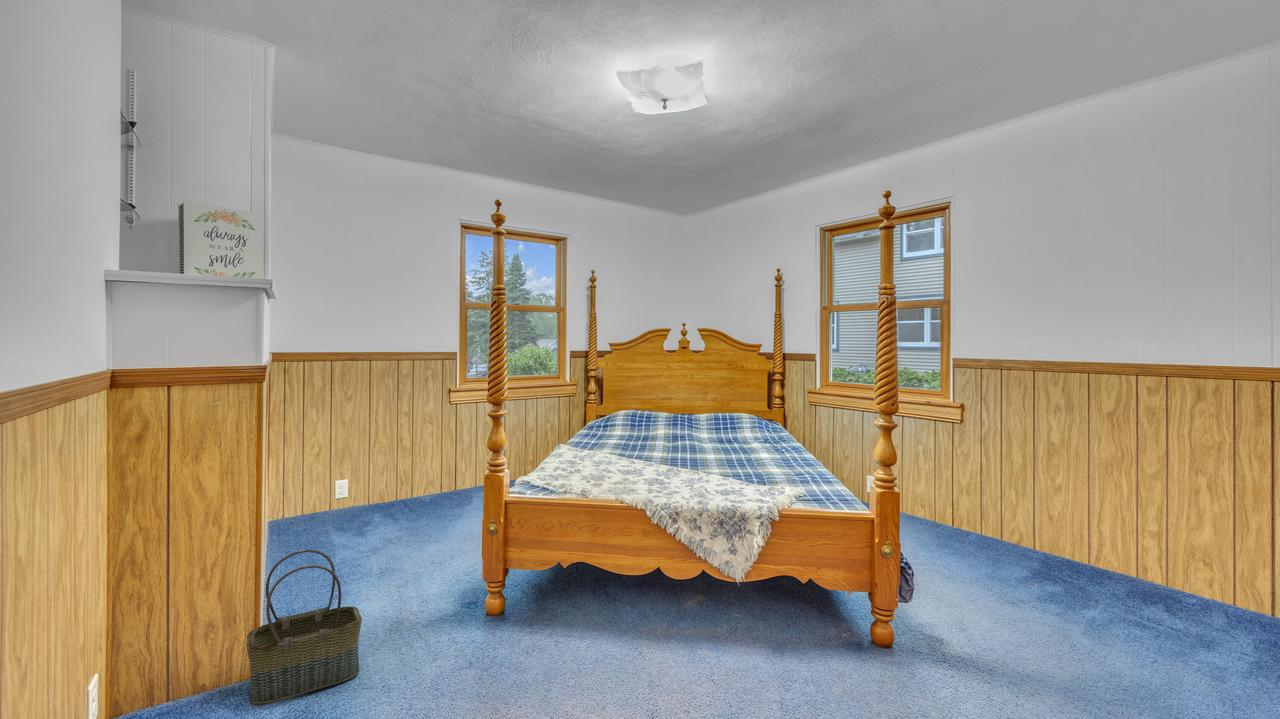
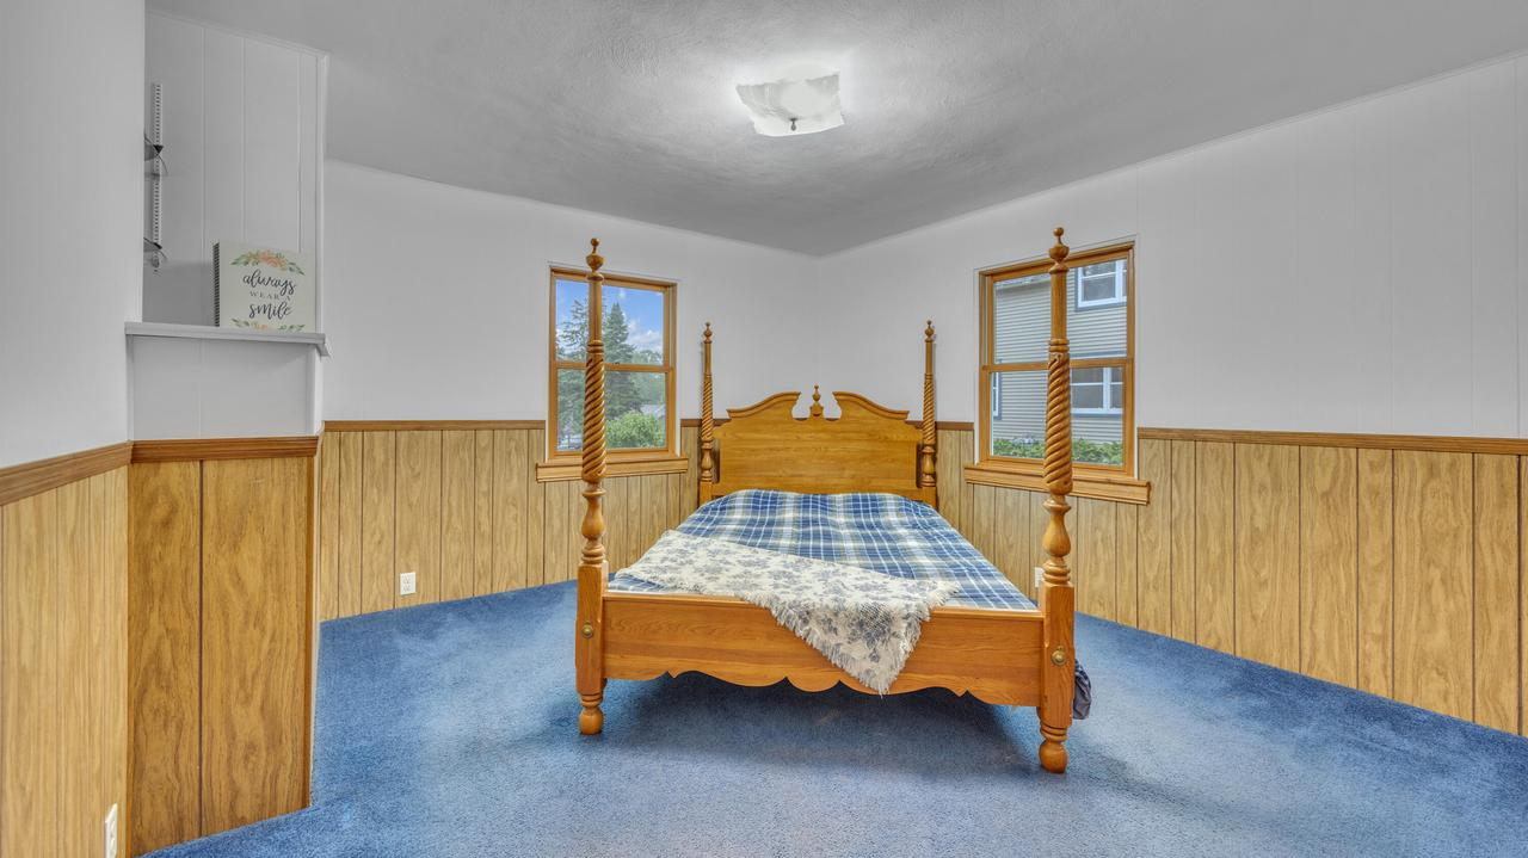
- basket [246,548,363,707]
